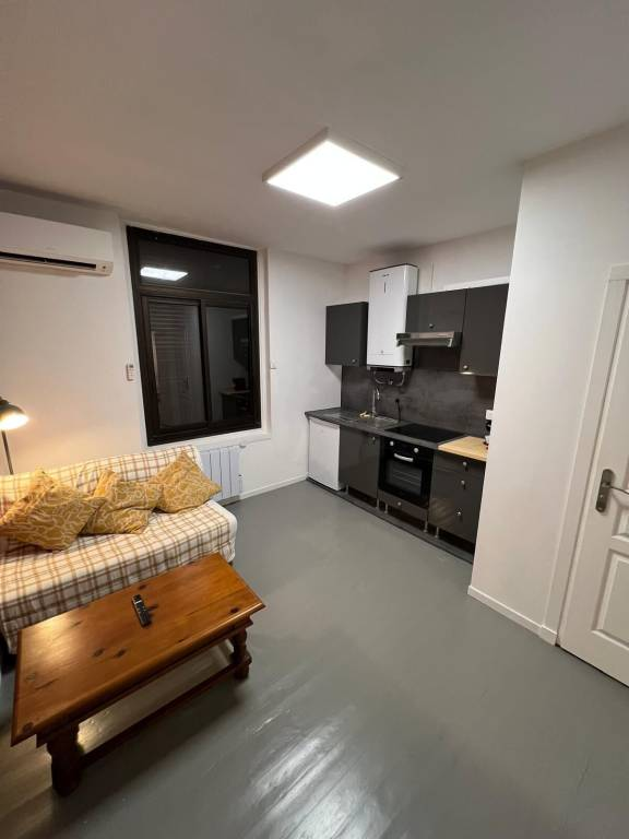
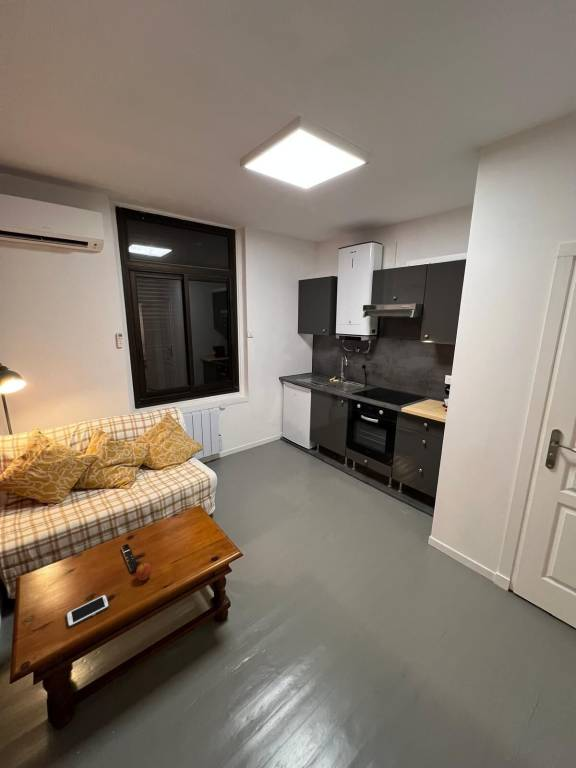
+ fruit [135,562,153,581]
+ cell phone [65,594,110,628]
